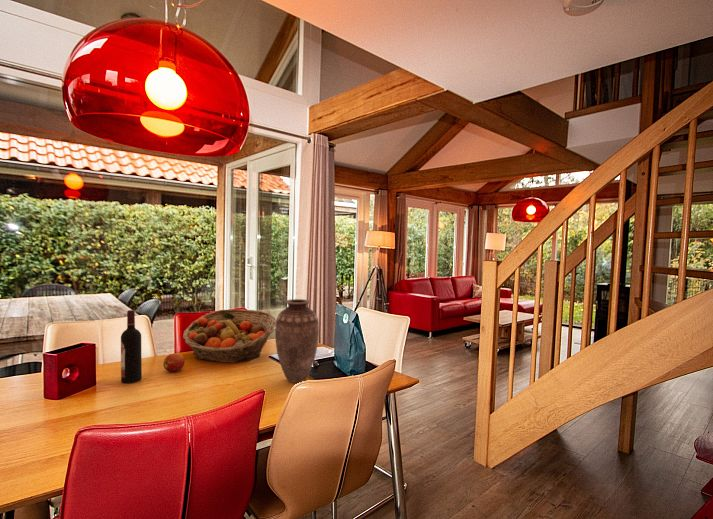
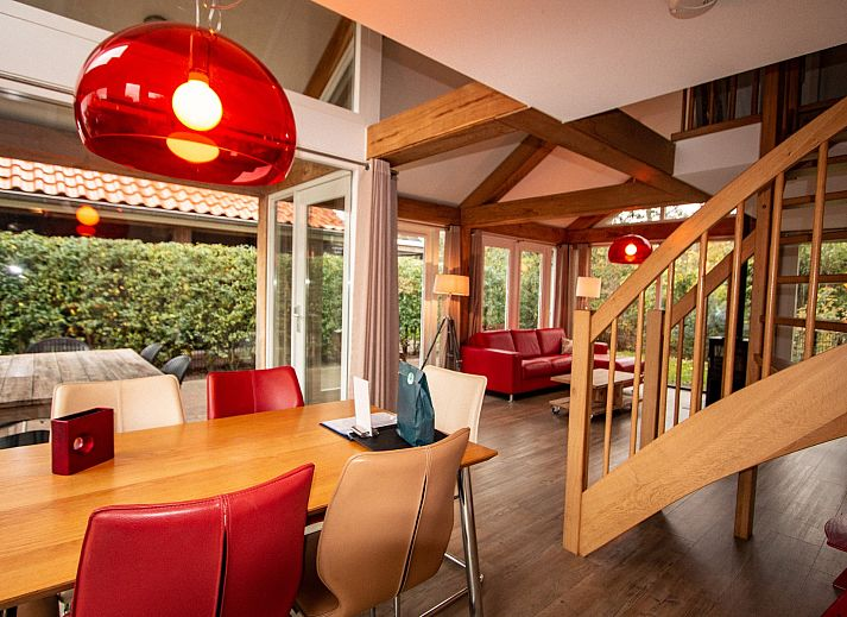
- apple [162,352,186,372]
- wine bottle [120,309,143,384]
- fruit basket [182,308,276,364]
- vase [274,298,320,384]
